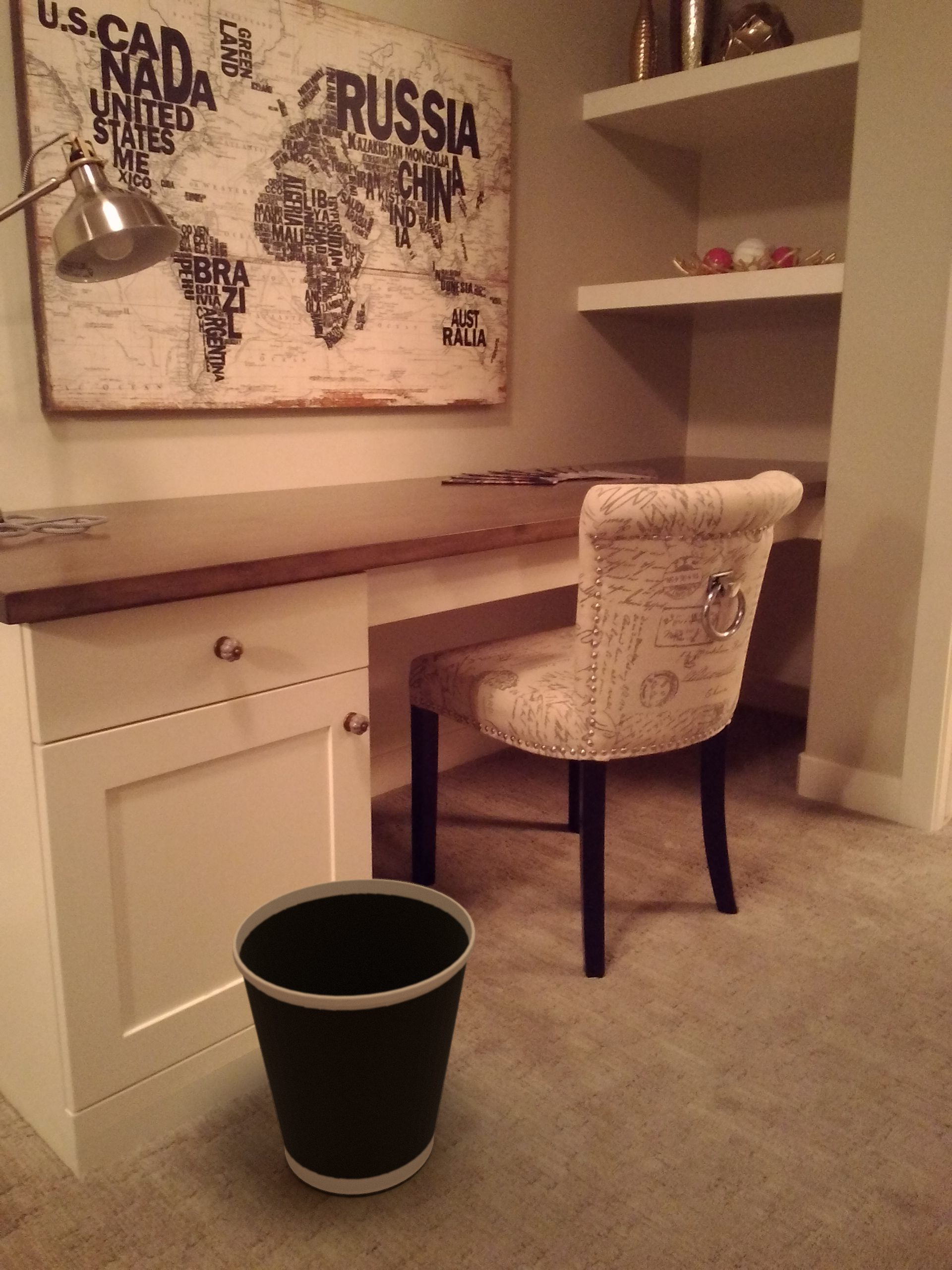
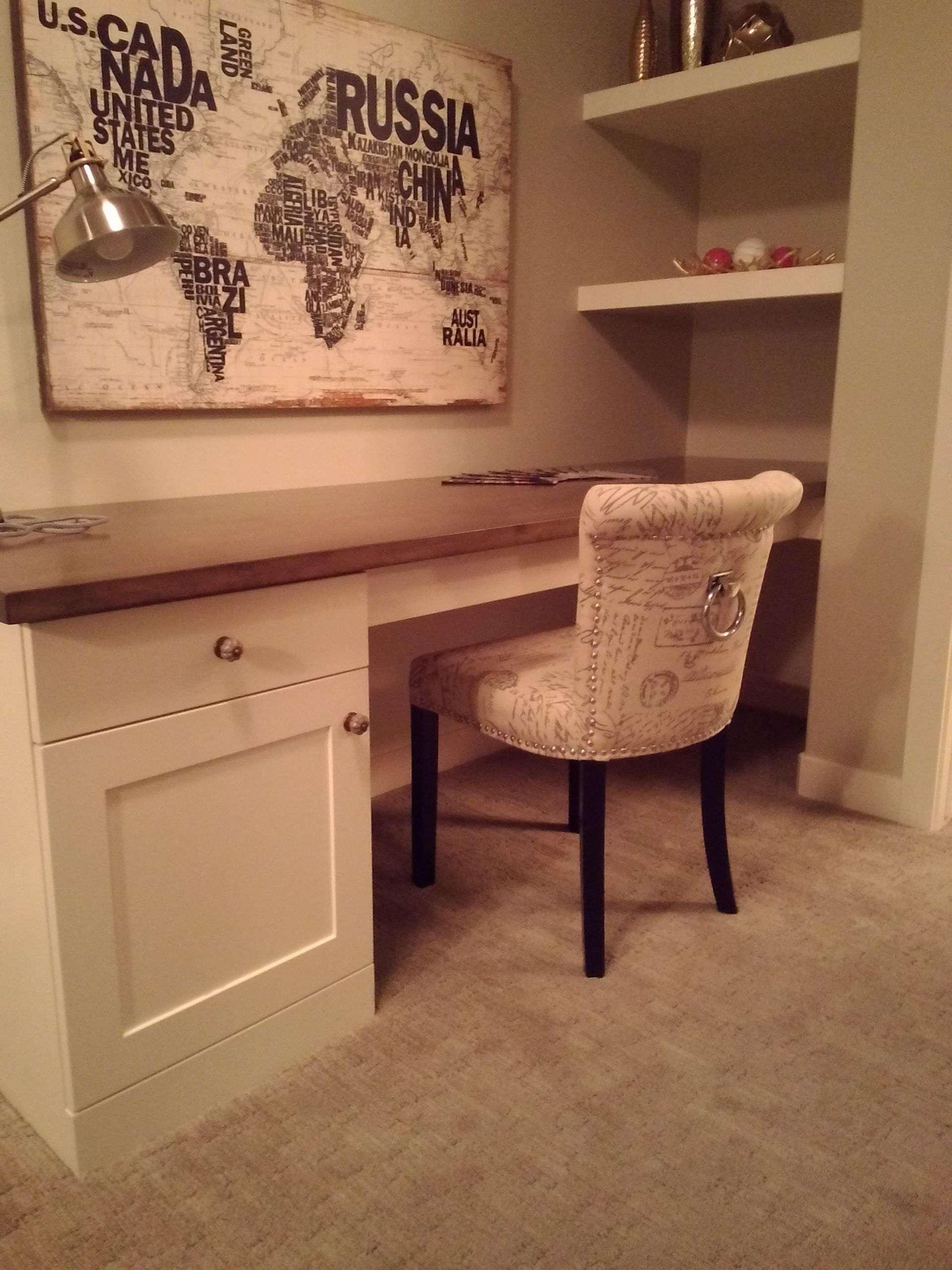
- wastebasket [232,878,476,1195]
